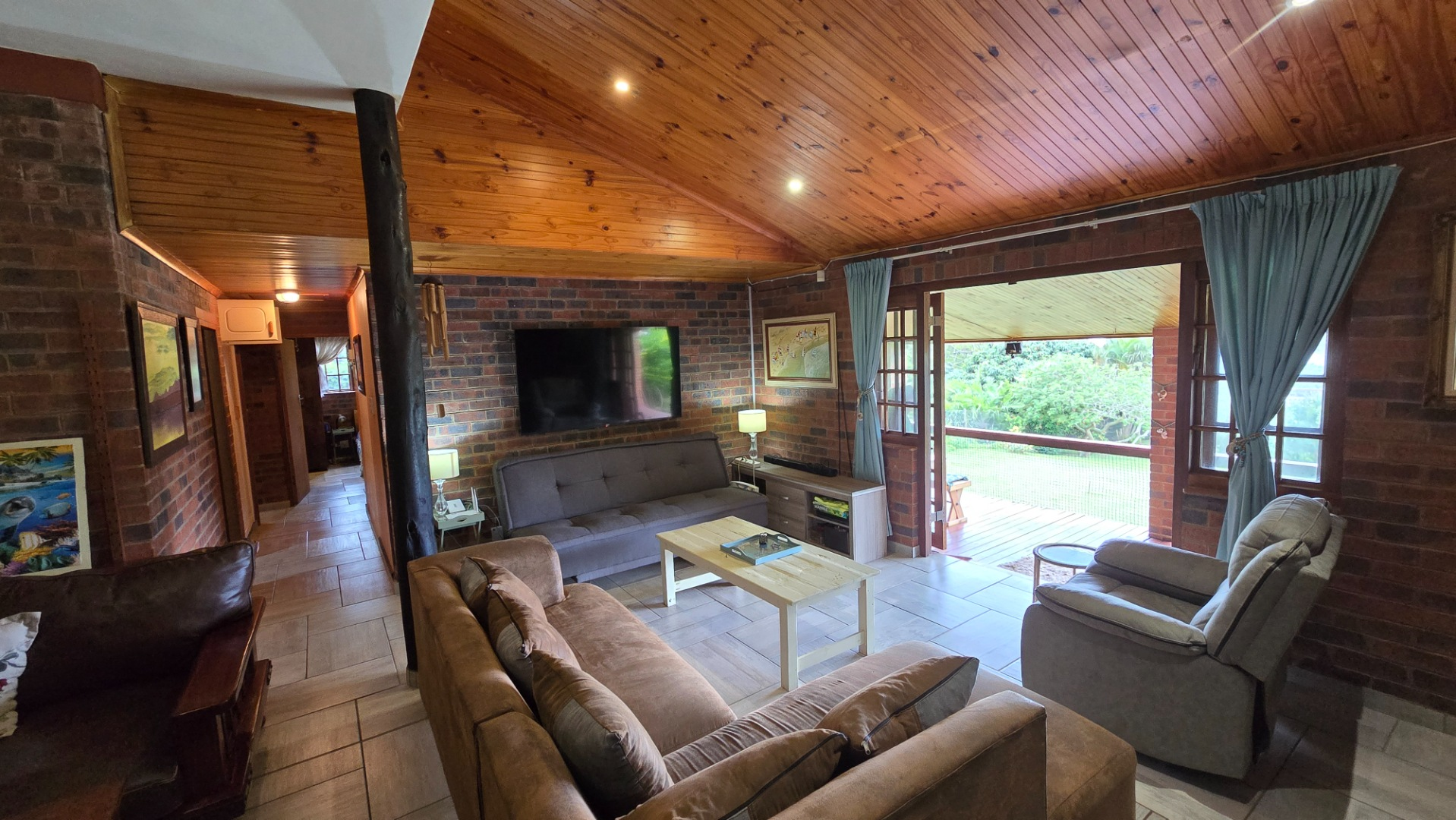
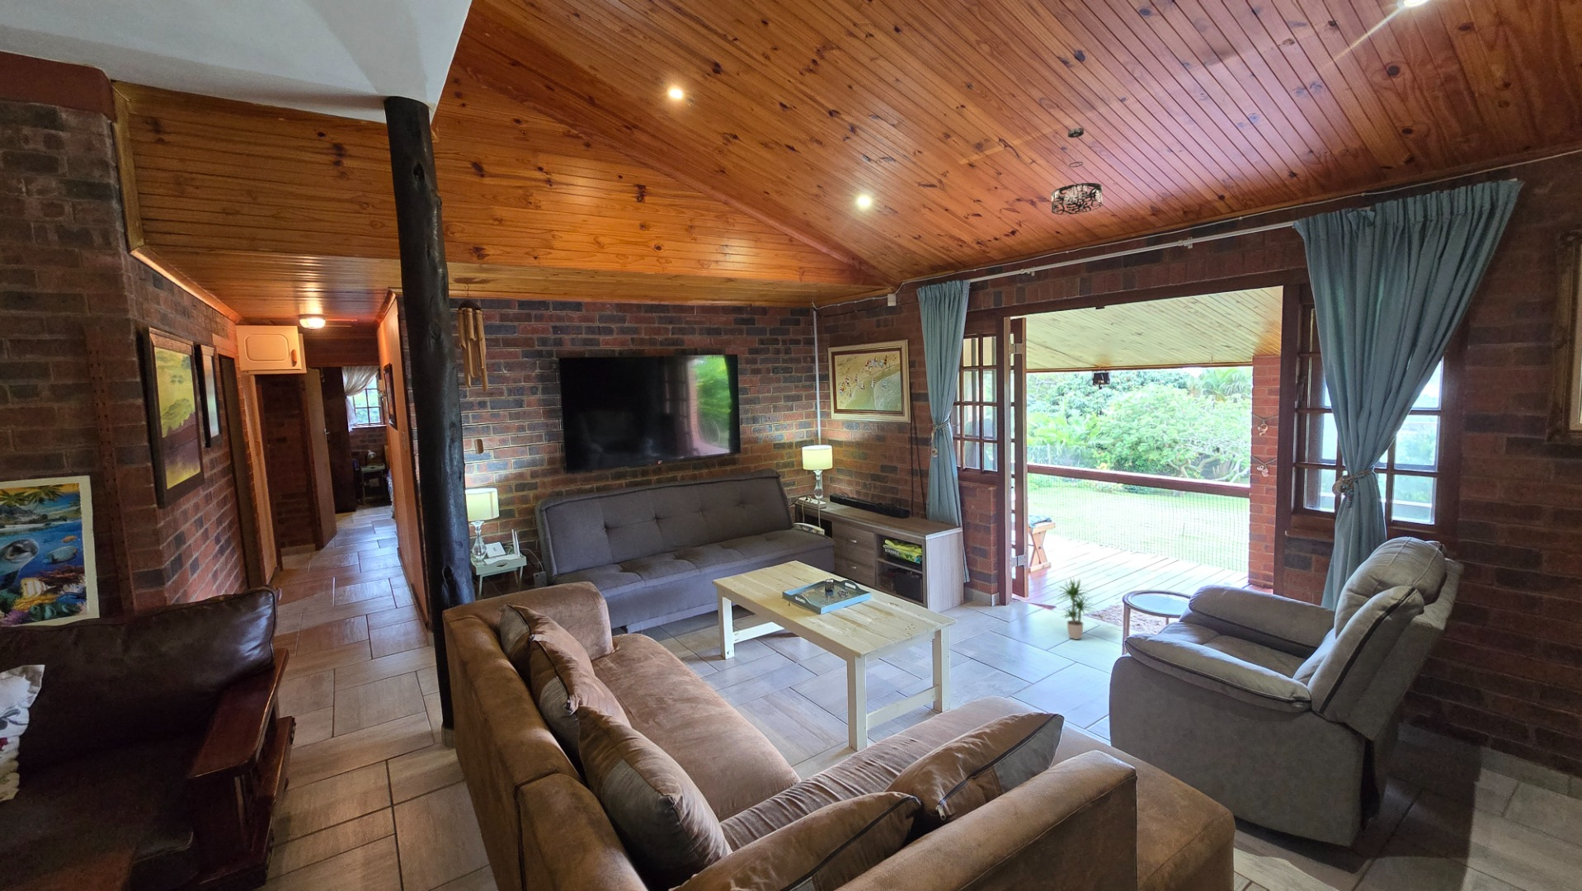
+ pendant light [1050,127,1104,215]
+ potted plant [1056,577,1096,640]
